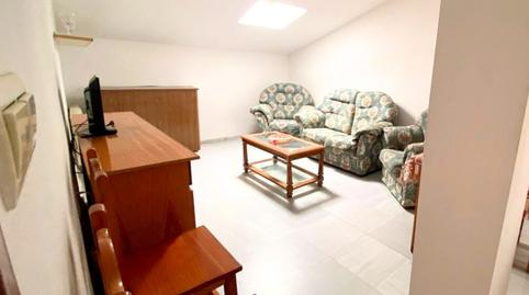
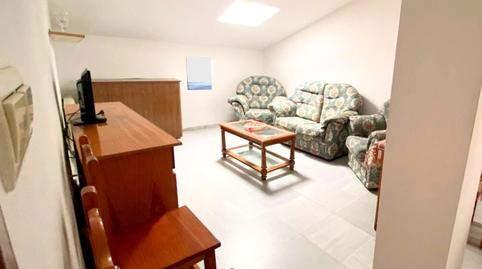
+ wall art [185,55,213,91]
